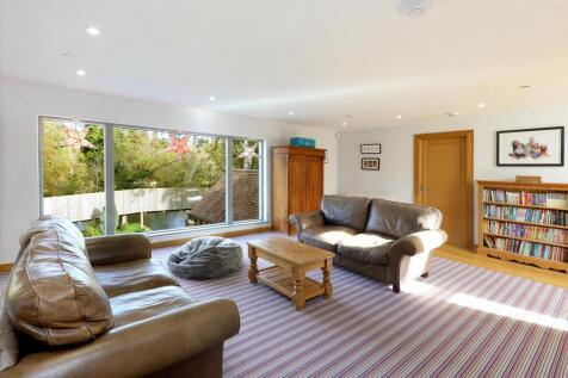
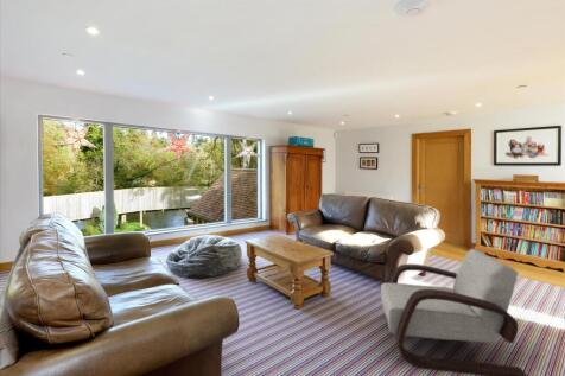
+ armchair [380,248,528,376]
